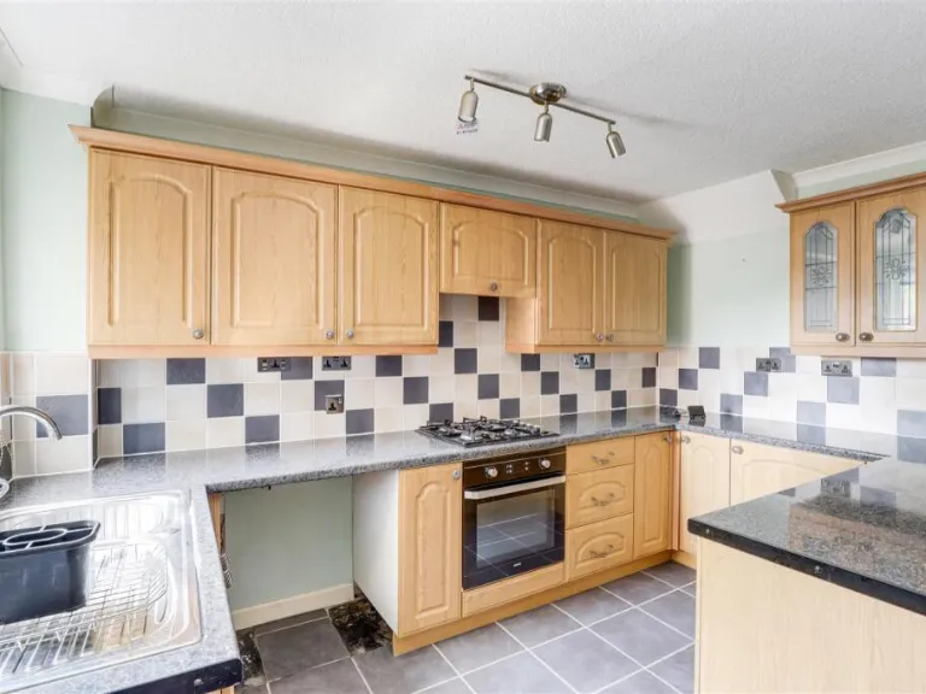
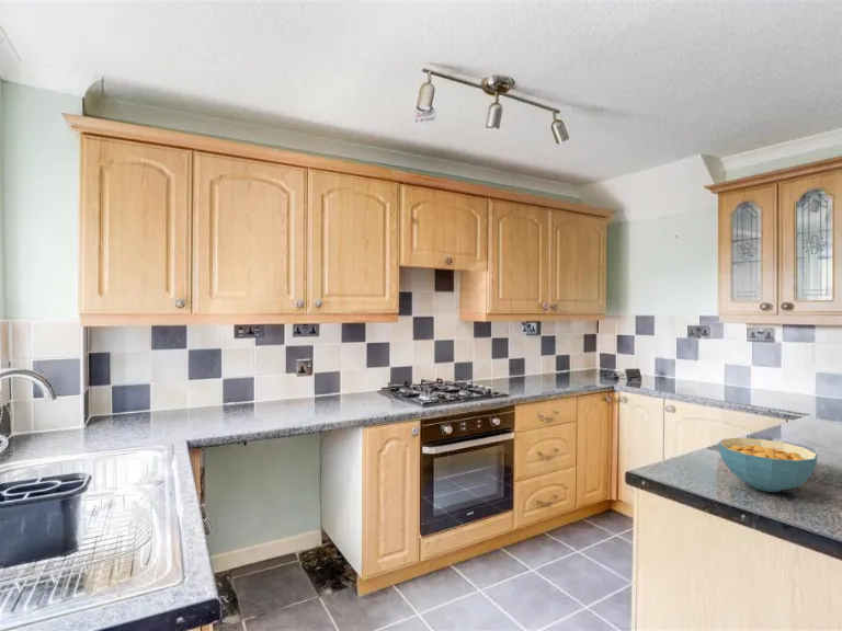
+ cereal bowl [717,437,819,493]
